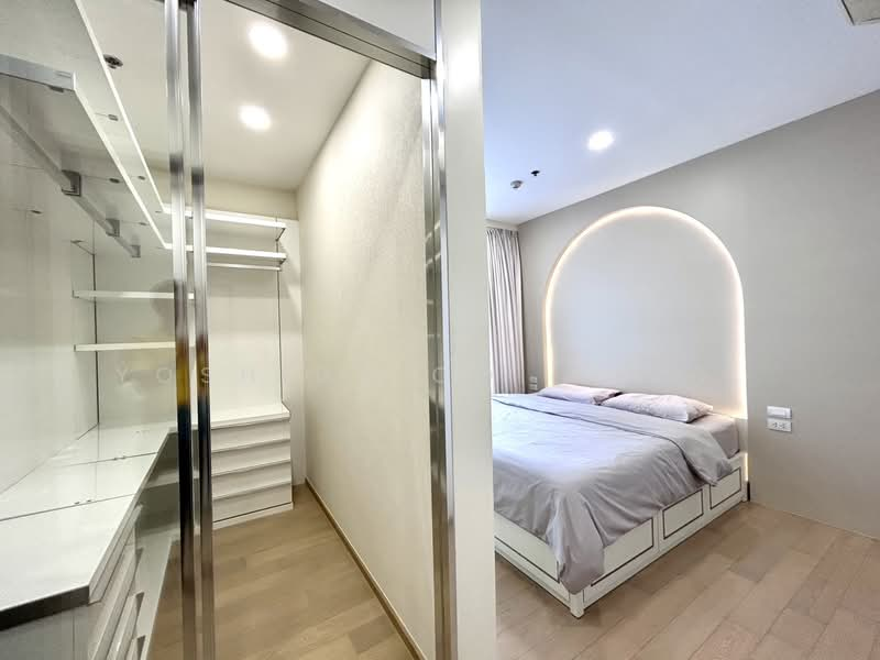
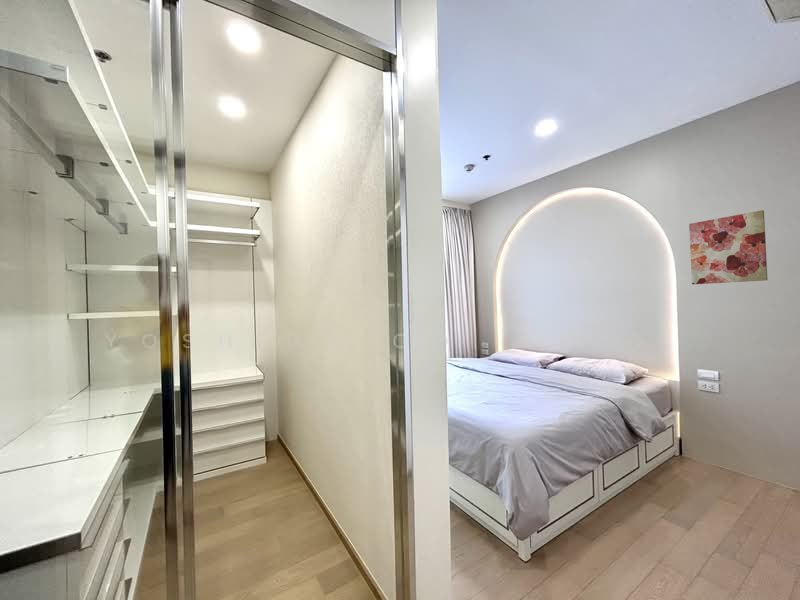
+ wall art [688,209,769,285]
